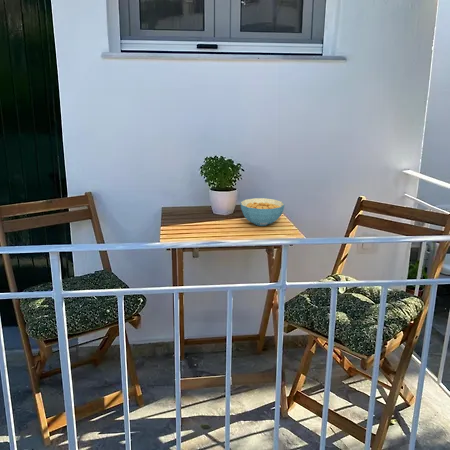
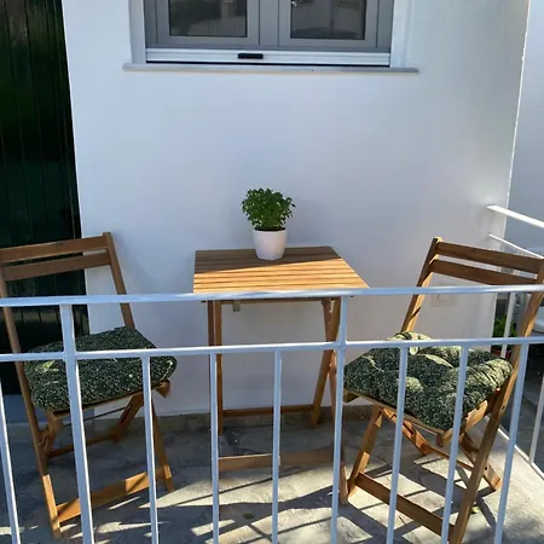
- cereal bowl [239,197,285,227]
